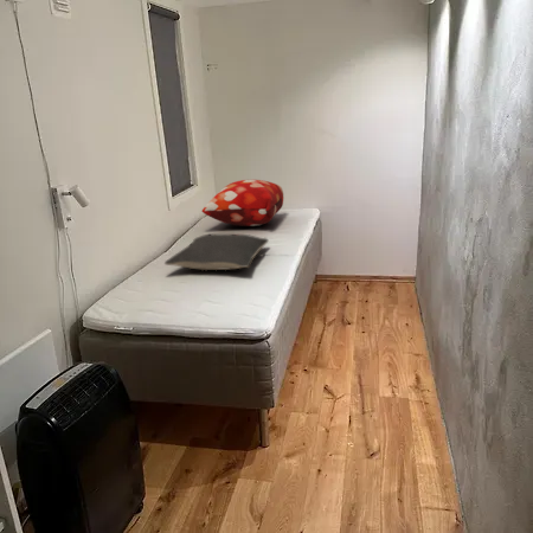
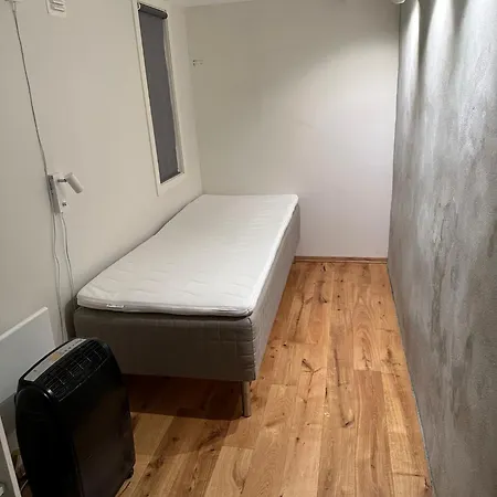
- pillow [163,233,270,271]
- decorative pillow [200,179,284,227]
